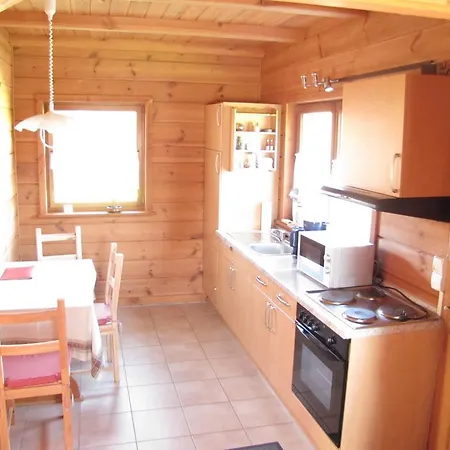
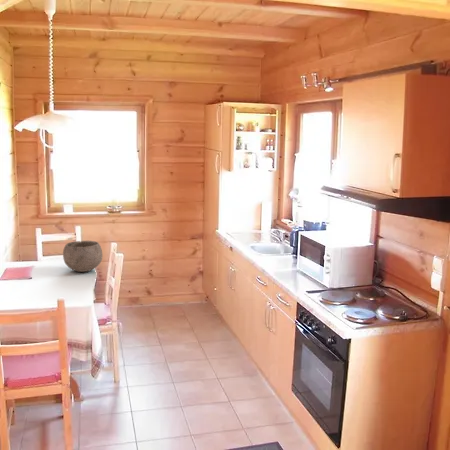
+ bowl [62,240,104,273]
